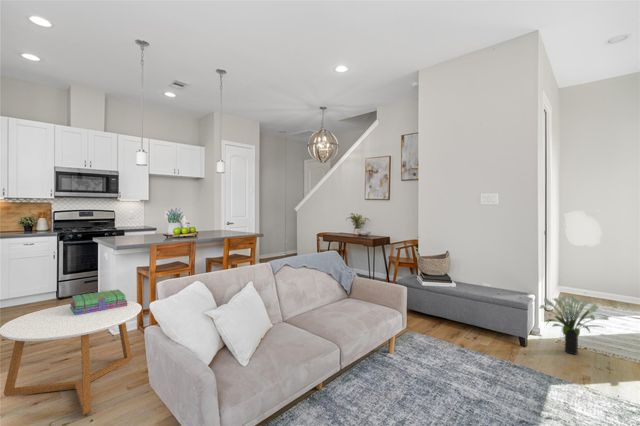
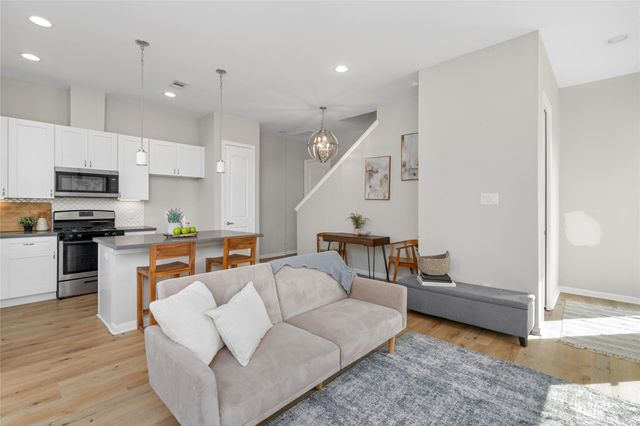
- stack of books [69,288,128,315]
- potted plant [539,294,610,355]
- coffee table [0,300,143,416]
